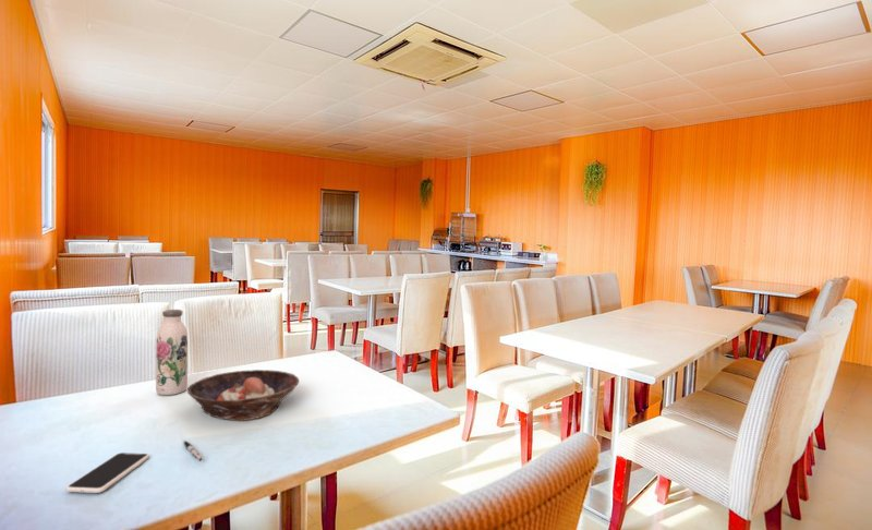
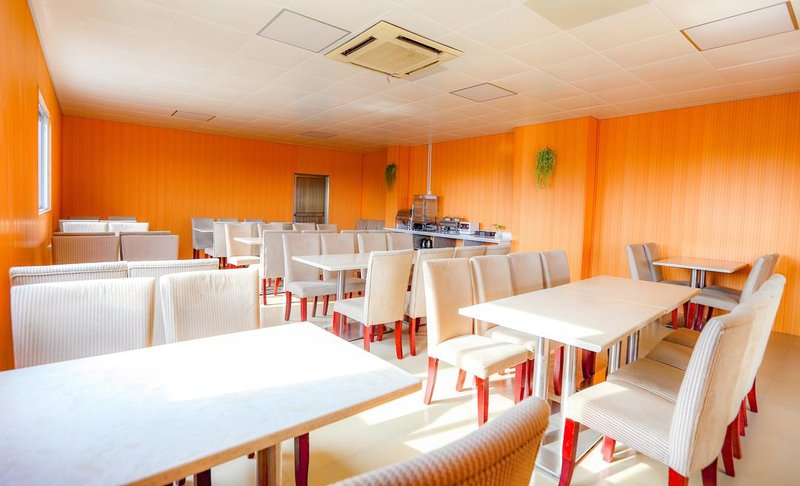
- bowl [186,369,300,422]
- water bottle [155,309,189,396]
- pen [182,439,204,462]
- smartphone [64,451,150,494]
